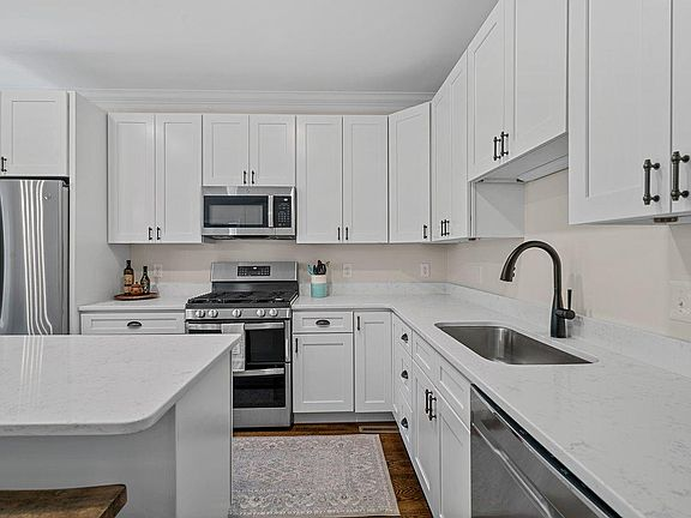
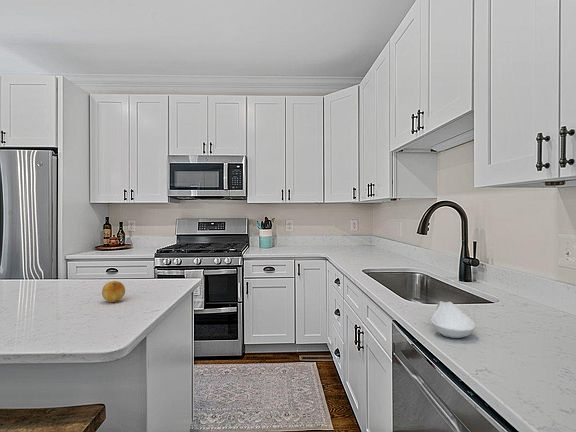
+ fruit [101,280,126,303]
+ spoon rest [430,300,477,339]
